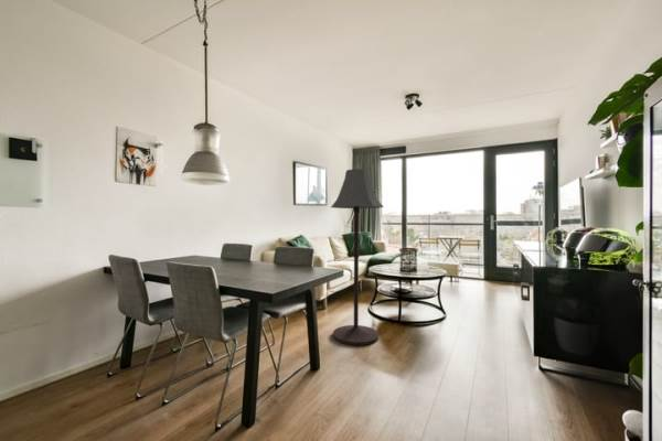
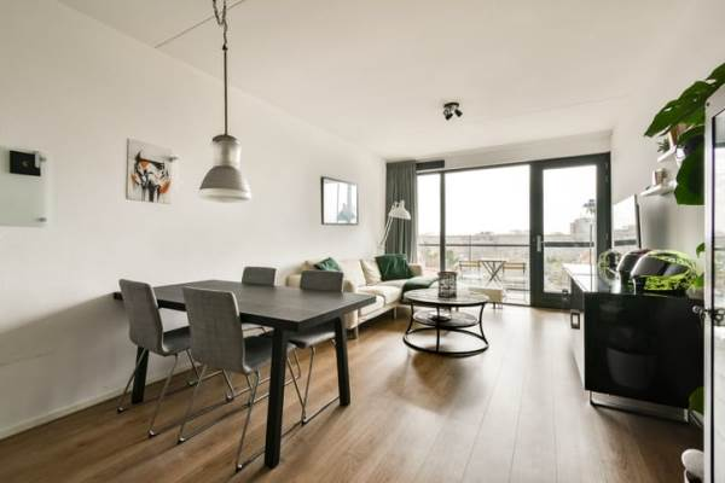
- floor lamp [330,168,385,346]
